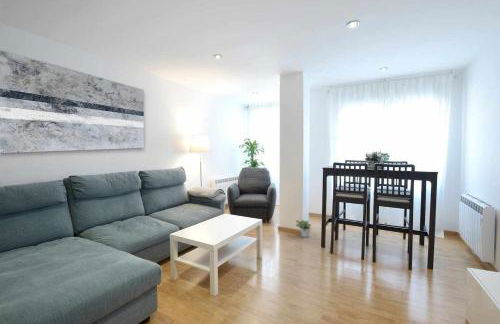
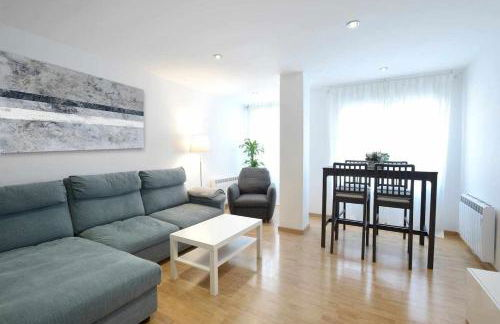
- potted plant [294,218,312,238]
